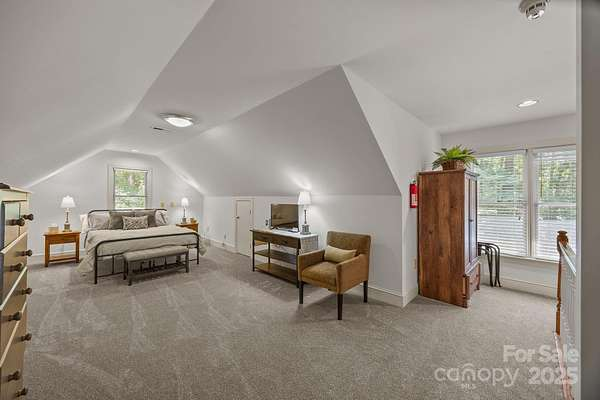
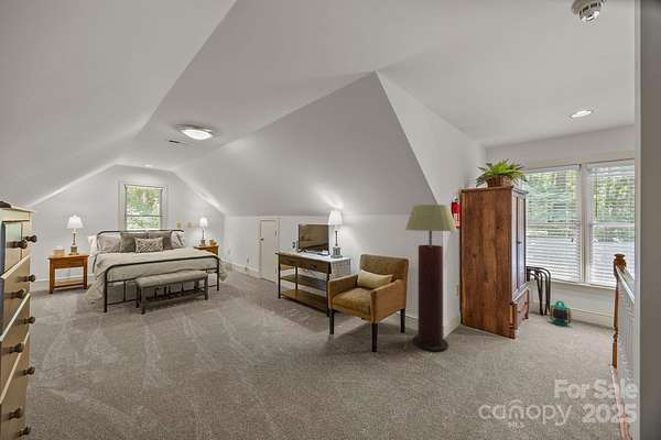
+ floor lamp [404,204,458,352]
+ lantern [549,299,572,327]
